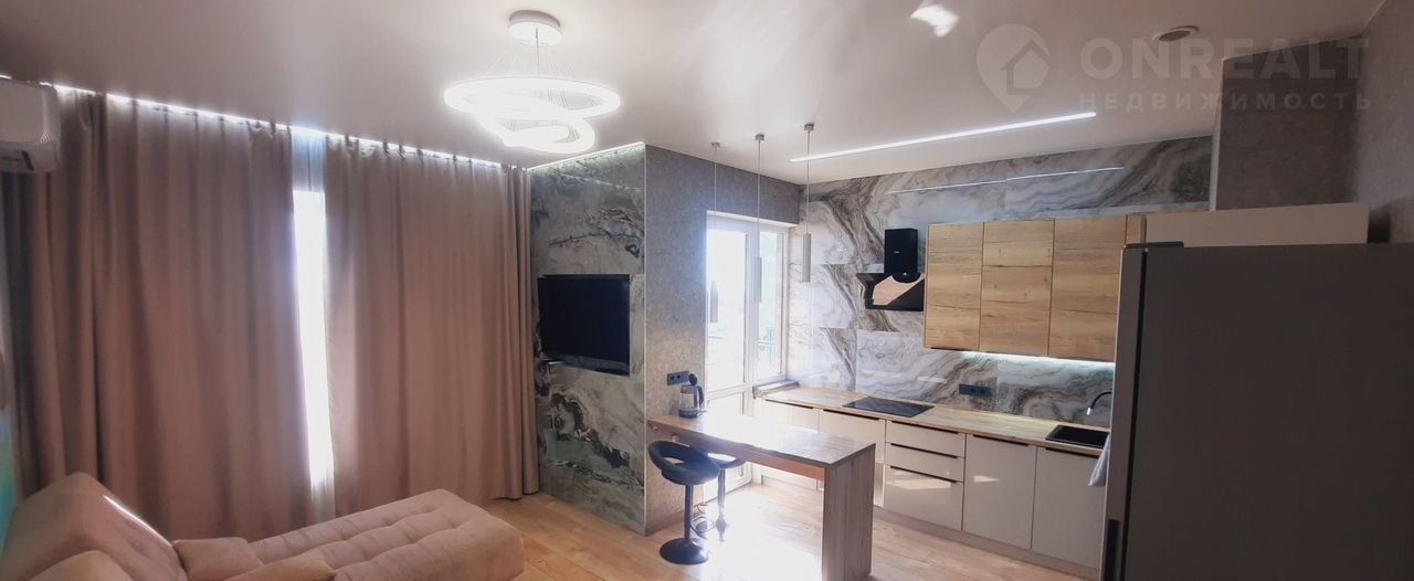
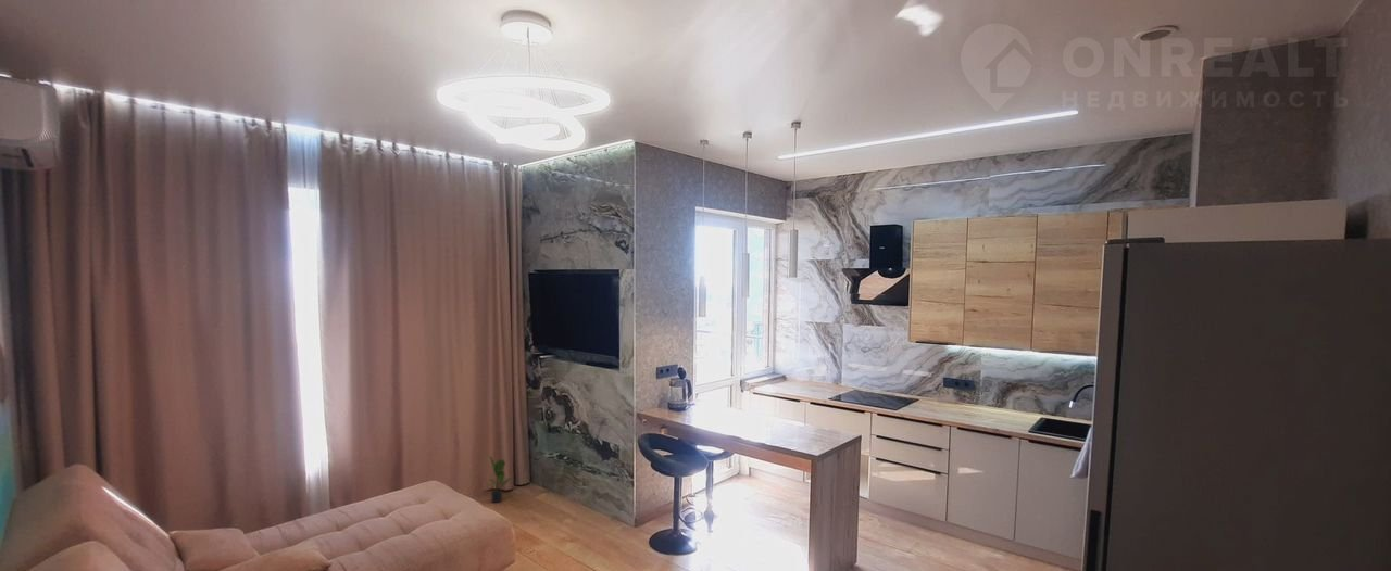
+ potted plant [487,455,512,504]
